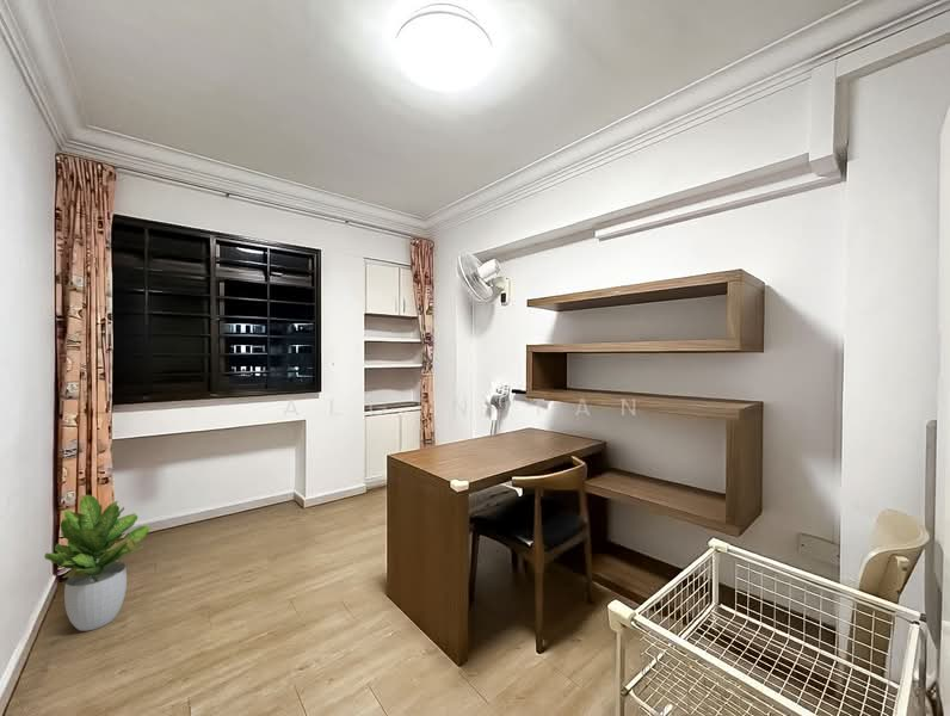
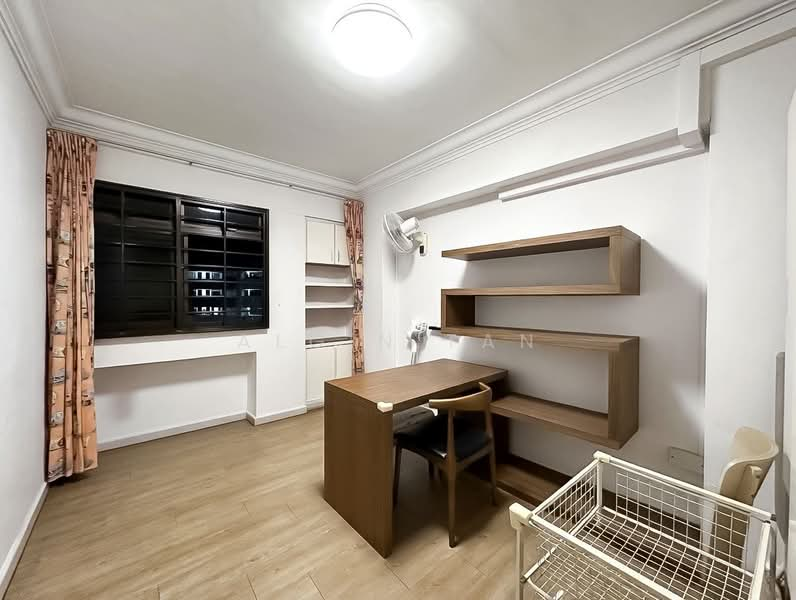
- potted plant [43,494,153,632]
